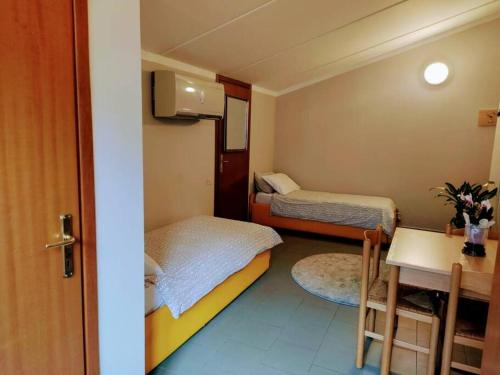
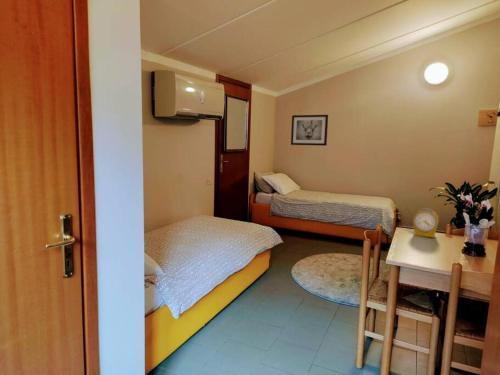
+ alarm clock [412,207,440,239]
+ wall art [290,114,329,147]
